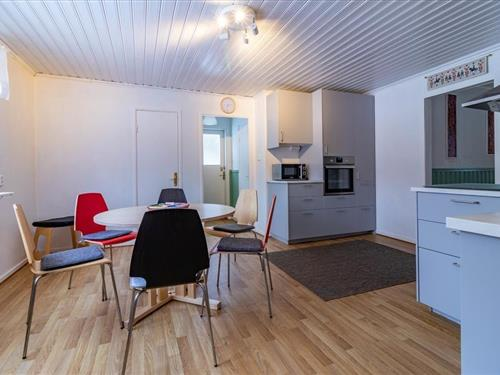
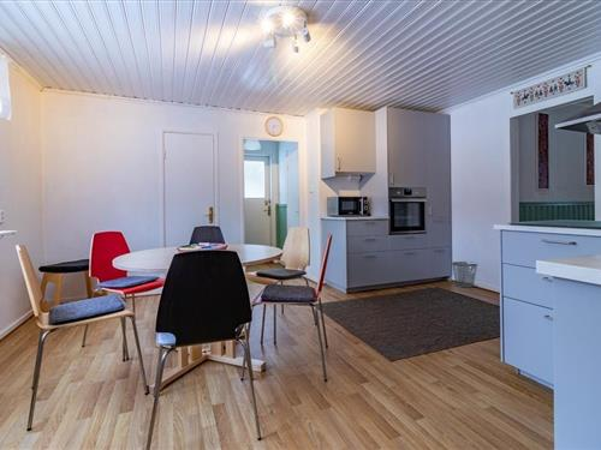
+ wastebasket [451,260,478,289]
